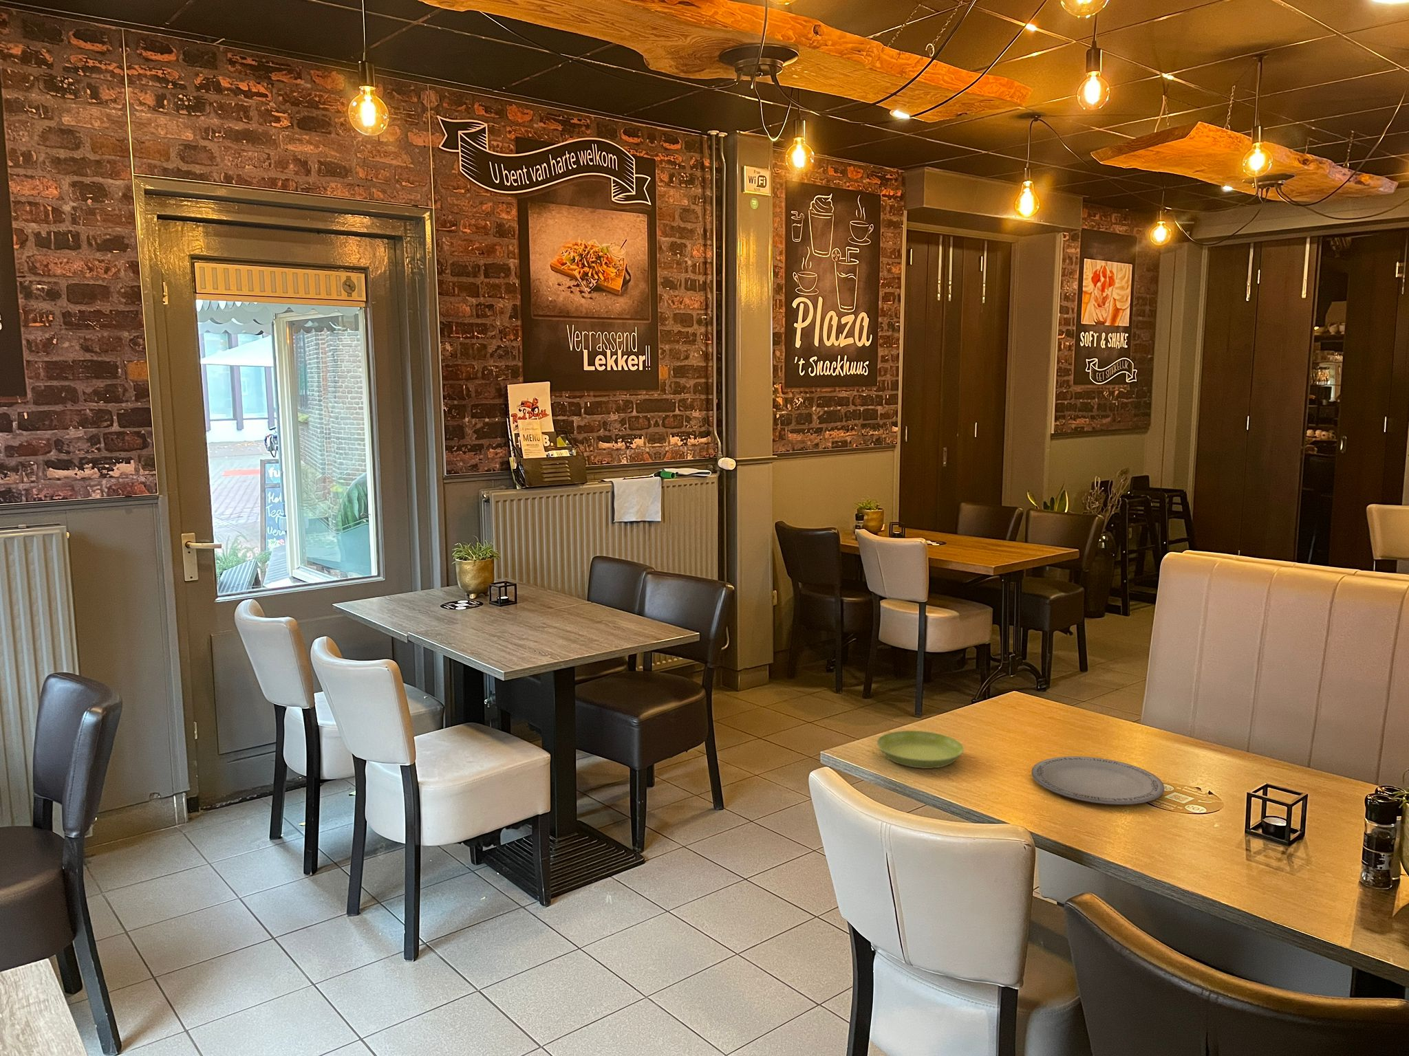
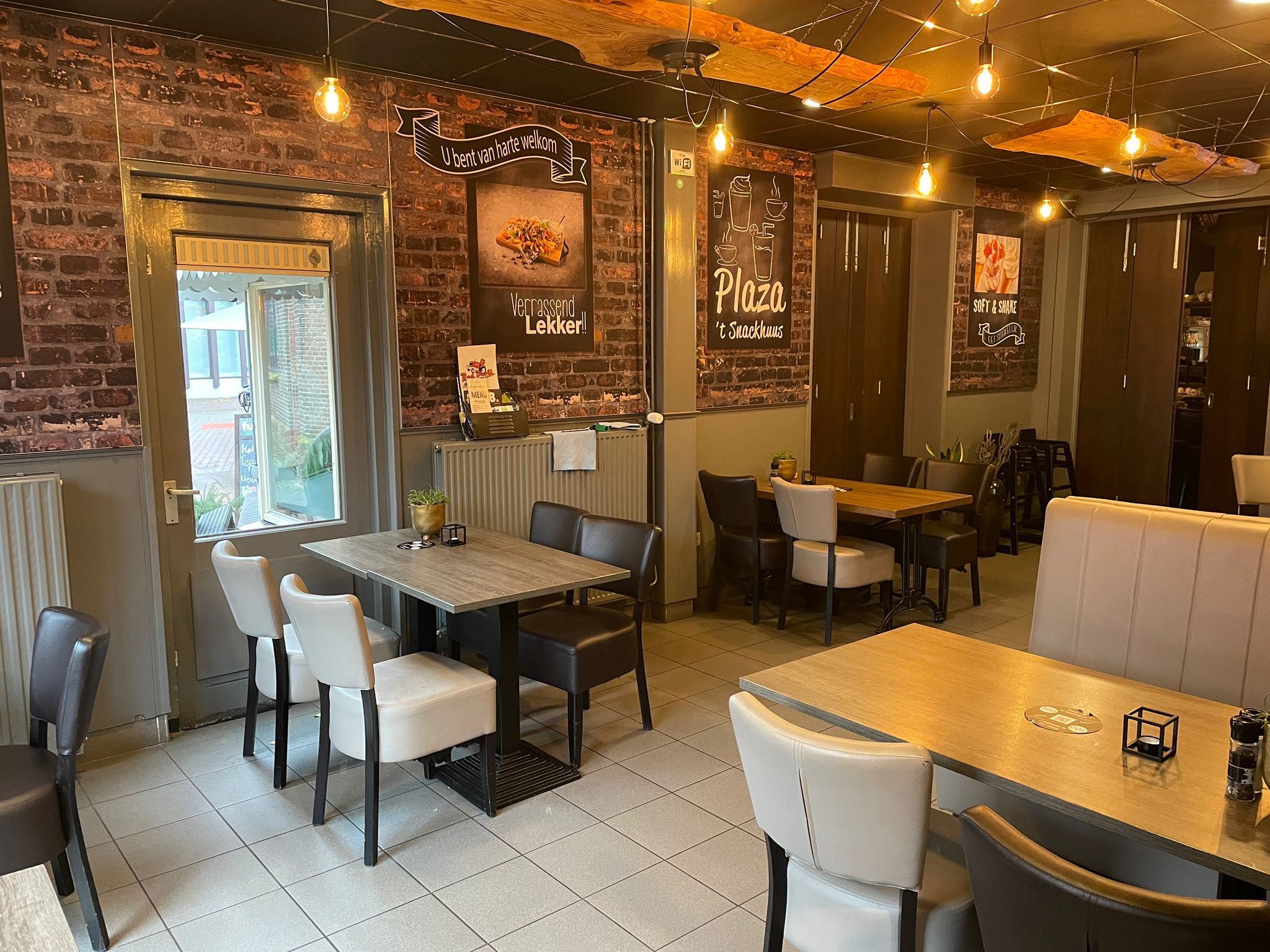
- saucer [875,730,964,770]
- plate [1032,755,1165,805]
